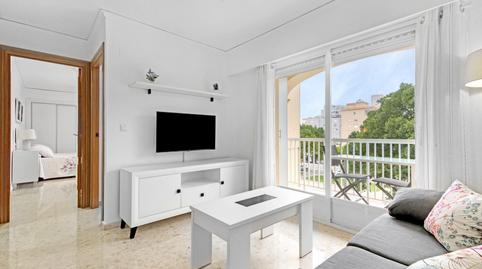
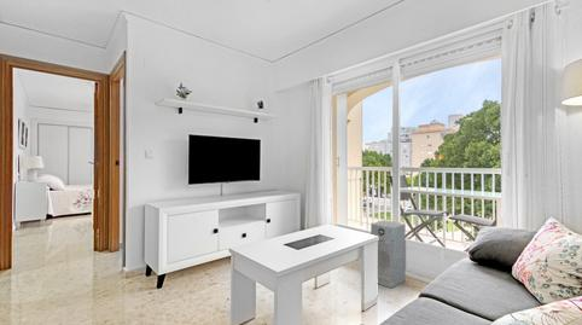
+ air purifier [369,220,407,289]
